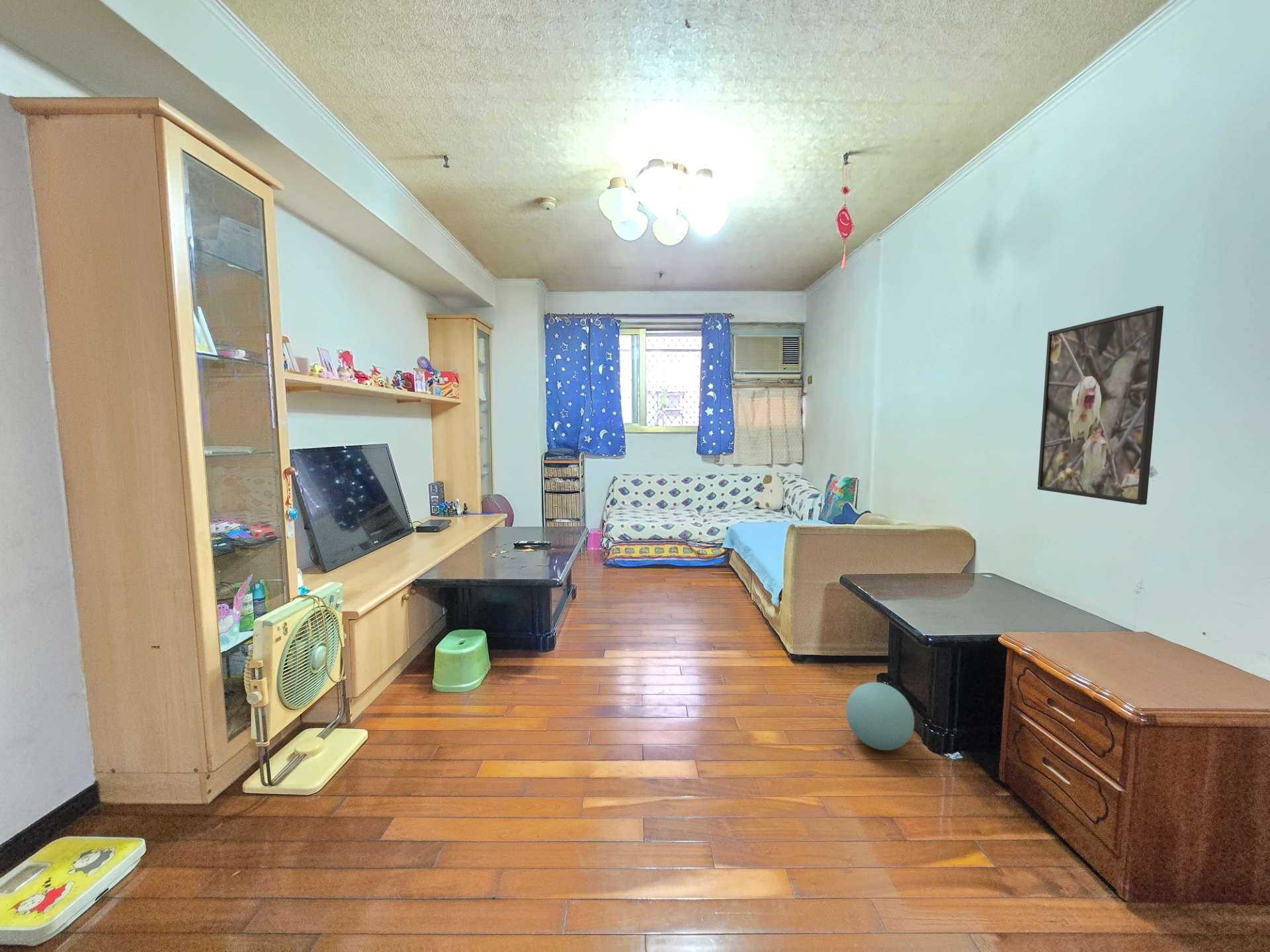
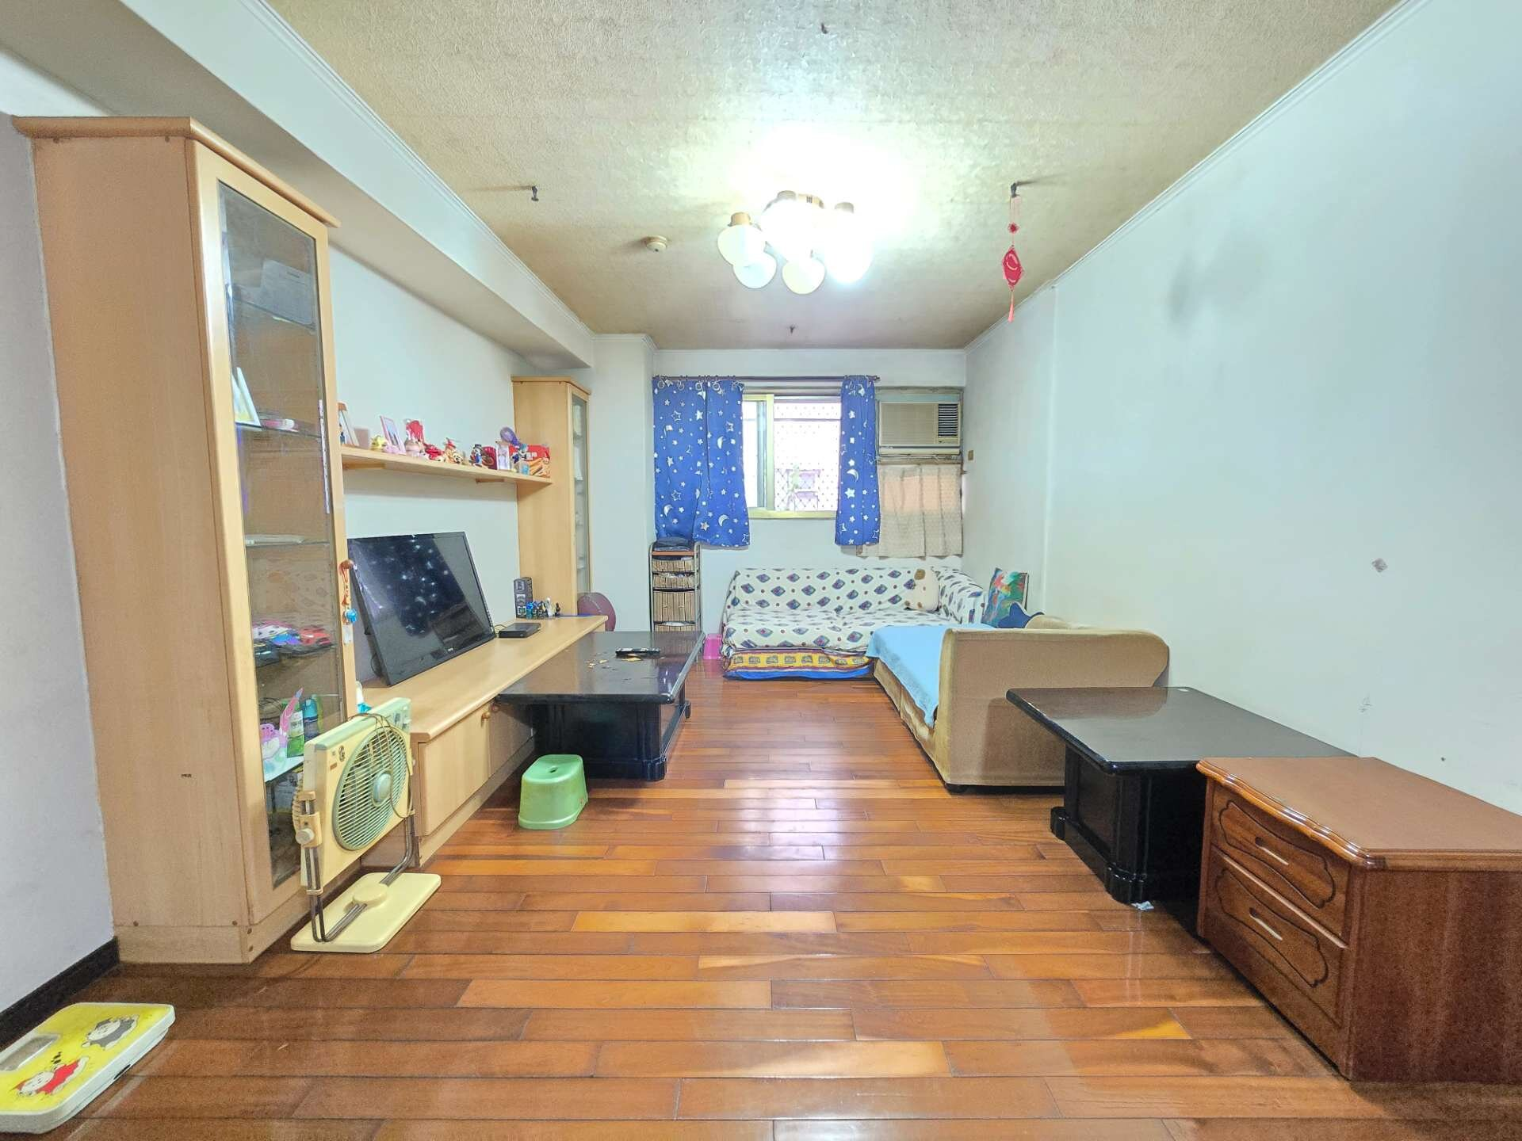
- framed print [1037,305,1164,505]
- ball [845,682,915,751]
